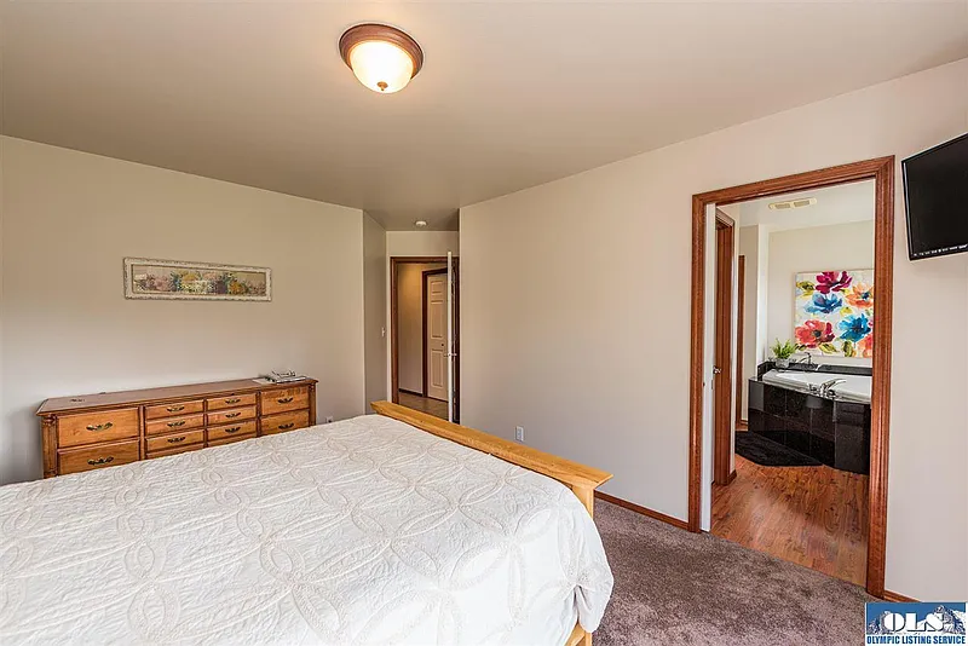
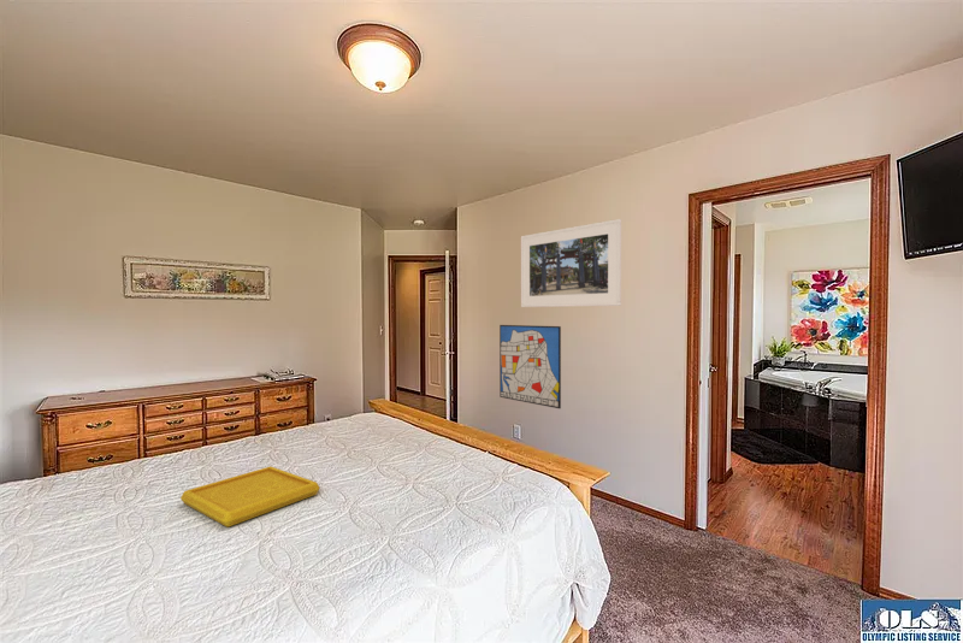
+ serving tray [179,465,321,529]
+ wall art [498,324,562,409]
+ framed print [520,218,622,308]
